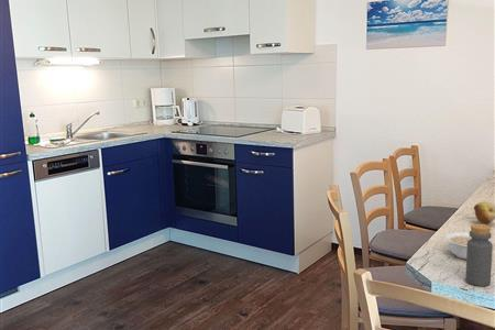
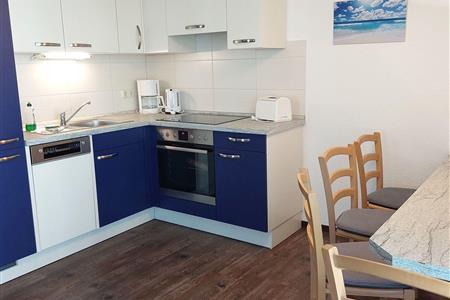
- legume [444,231,492,261]
- bottle [465,222,494,287]
- fruit [473,200,495,226]
